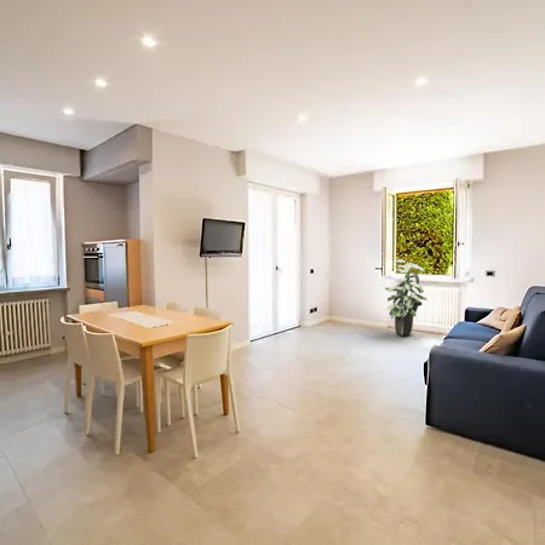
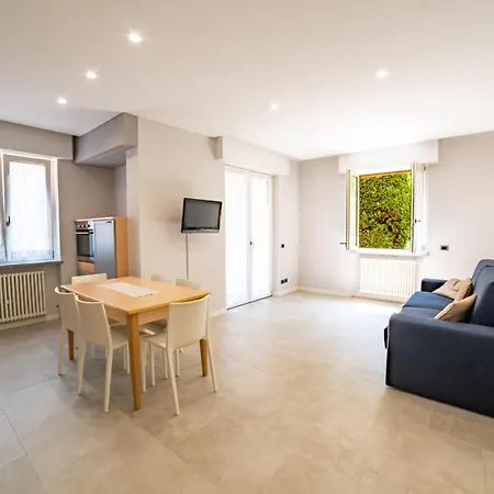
- indoor plant [384,259,428,338]
